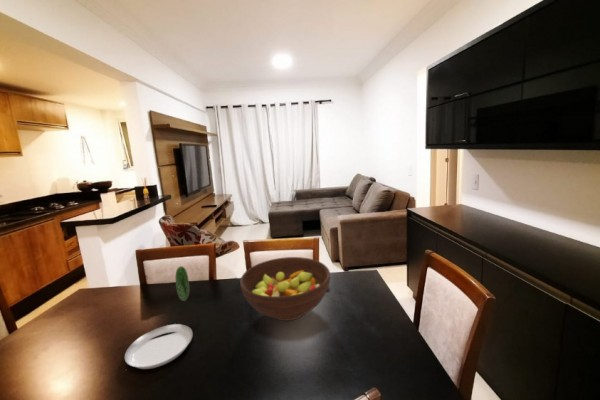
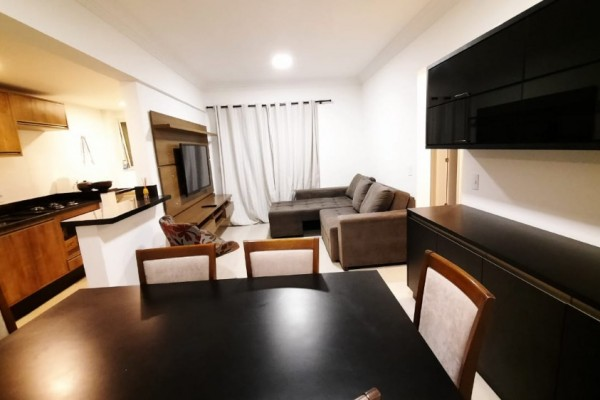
- fruit bowl [239,256,331,322]
- plate [124,265,194,370]
